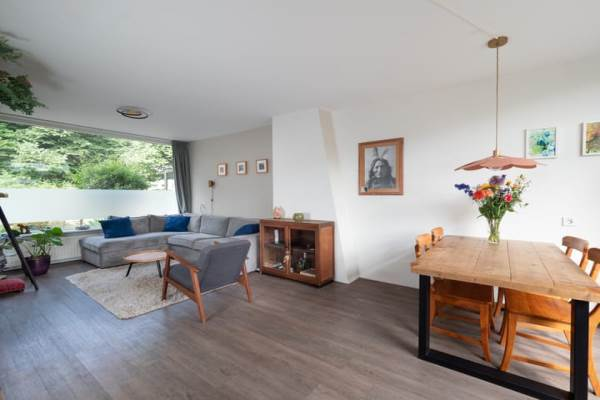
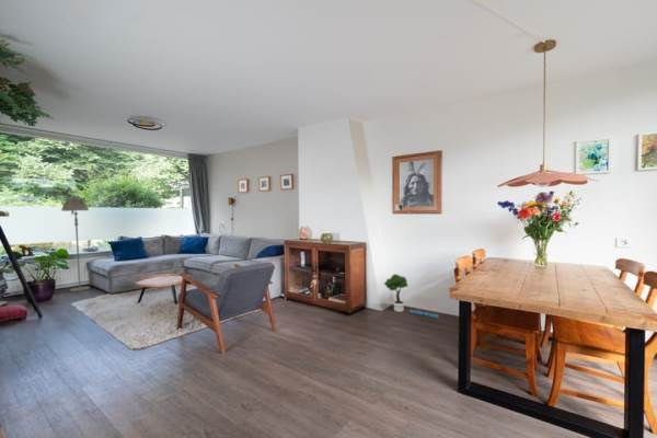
+ floor lamp [60,196,91,292]
+ potted tree [383,273,439,319]
